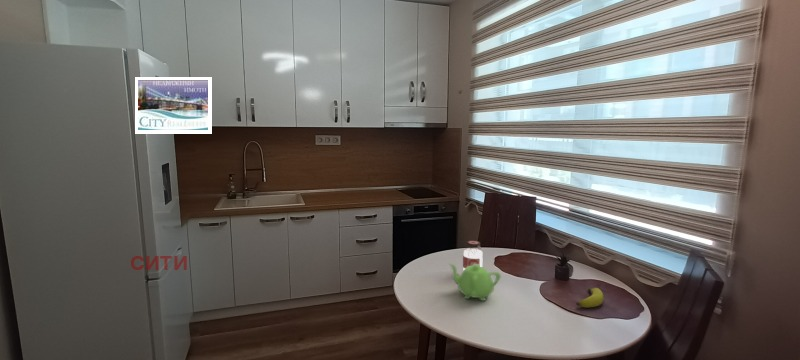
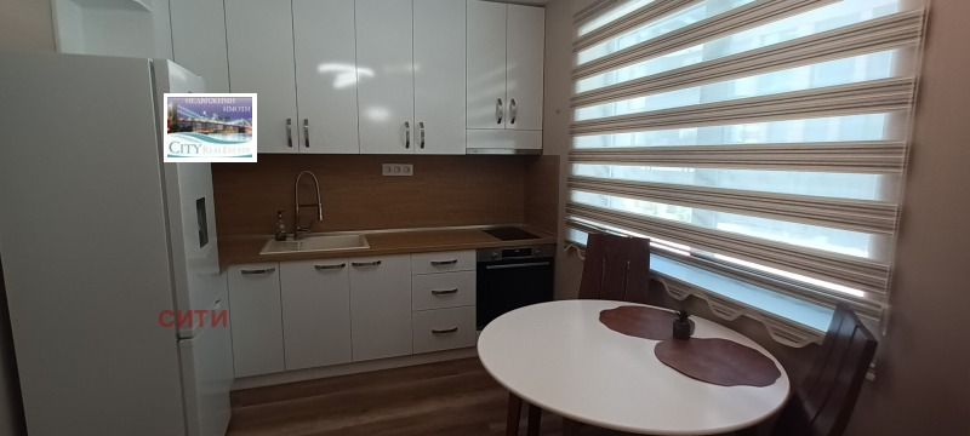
- banana [575,287,605,308]
- teapot [448,262,502,302]
- jar [462,240,484,271]
